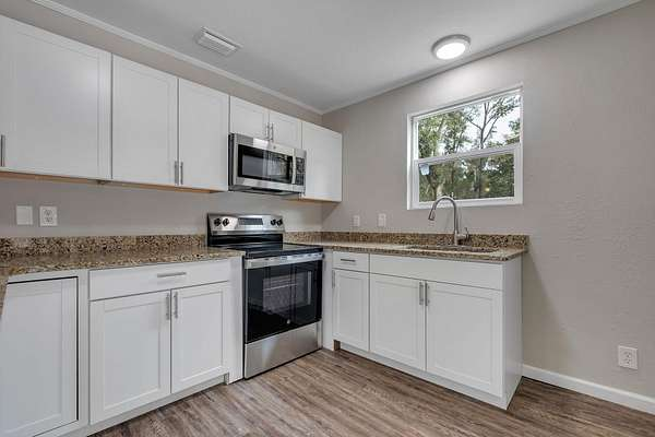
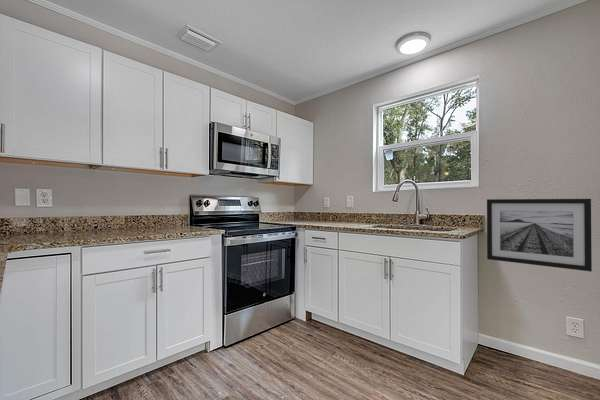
+ wall art [486,198,593,272]
